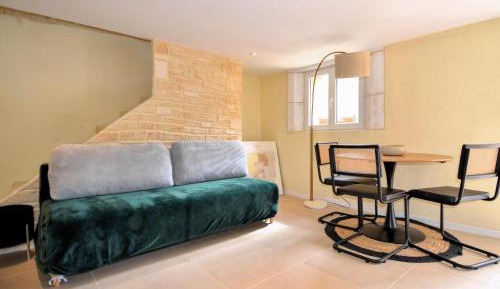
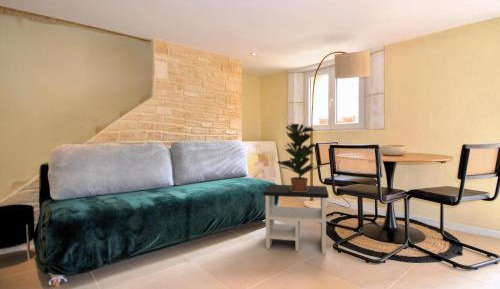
+ side table [262,184,330,255]
+ potted plant [276,123,322,192]
